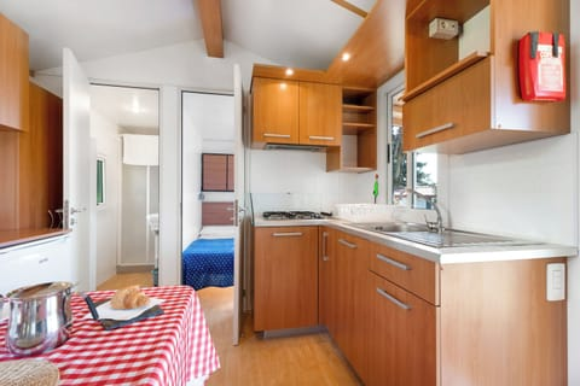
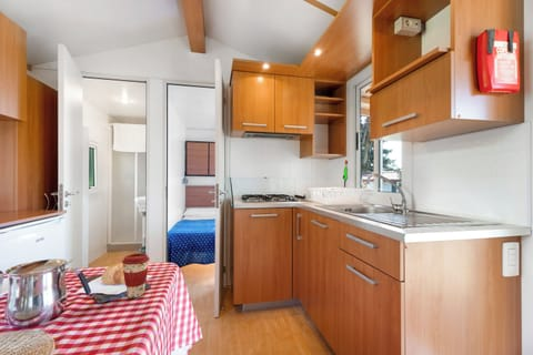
+ coffee cup [121,252,150,300]
